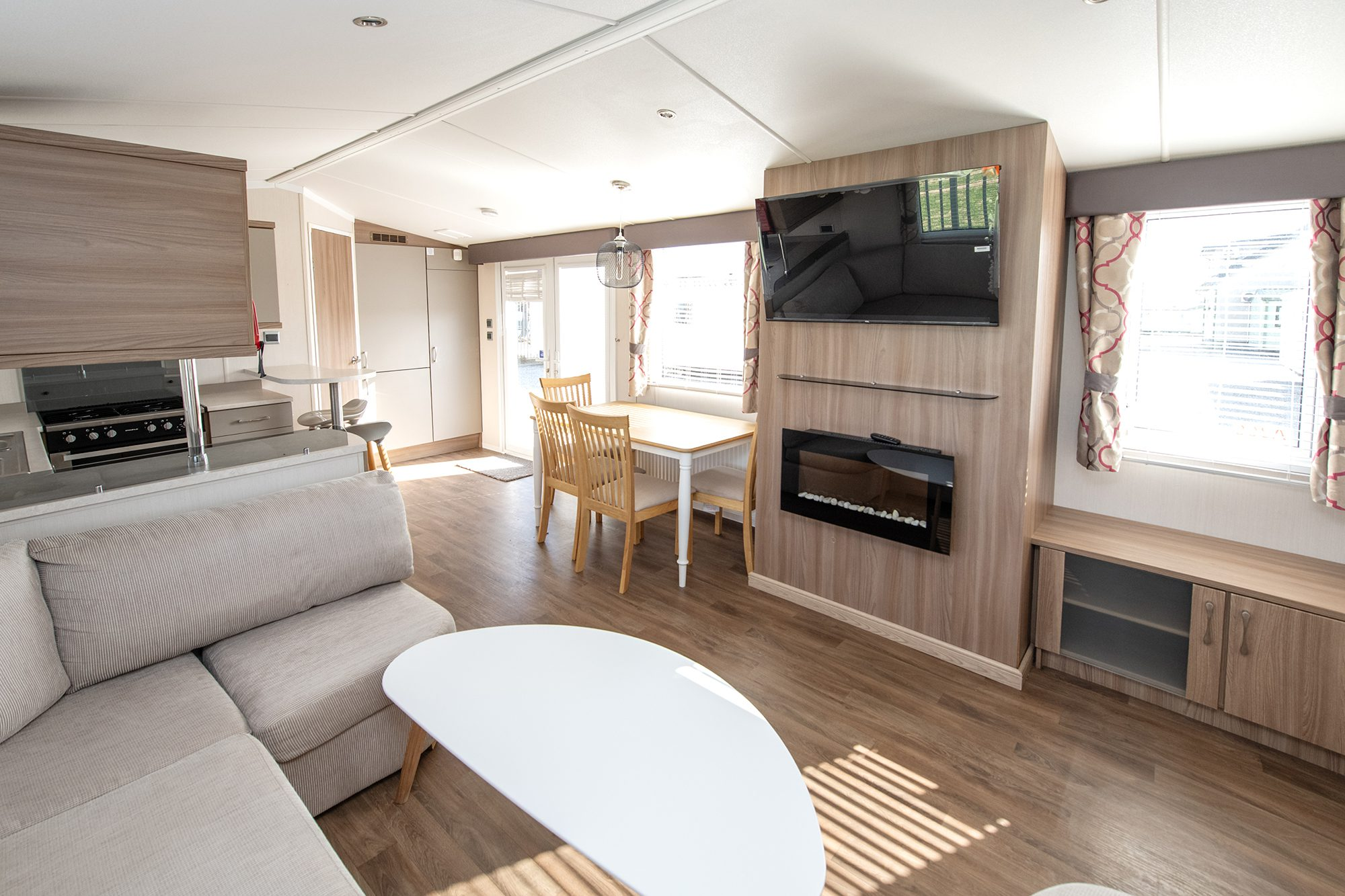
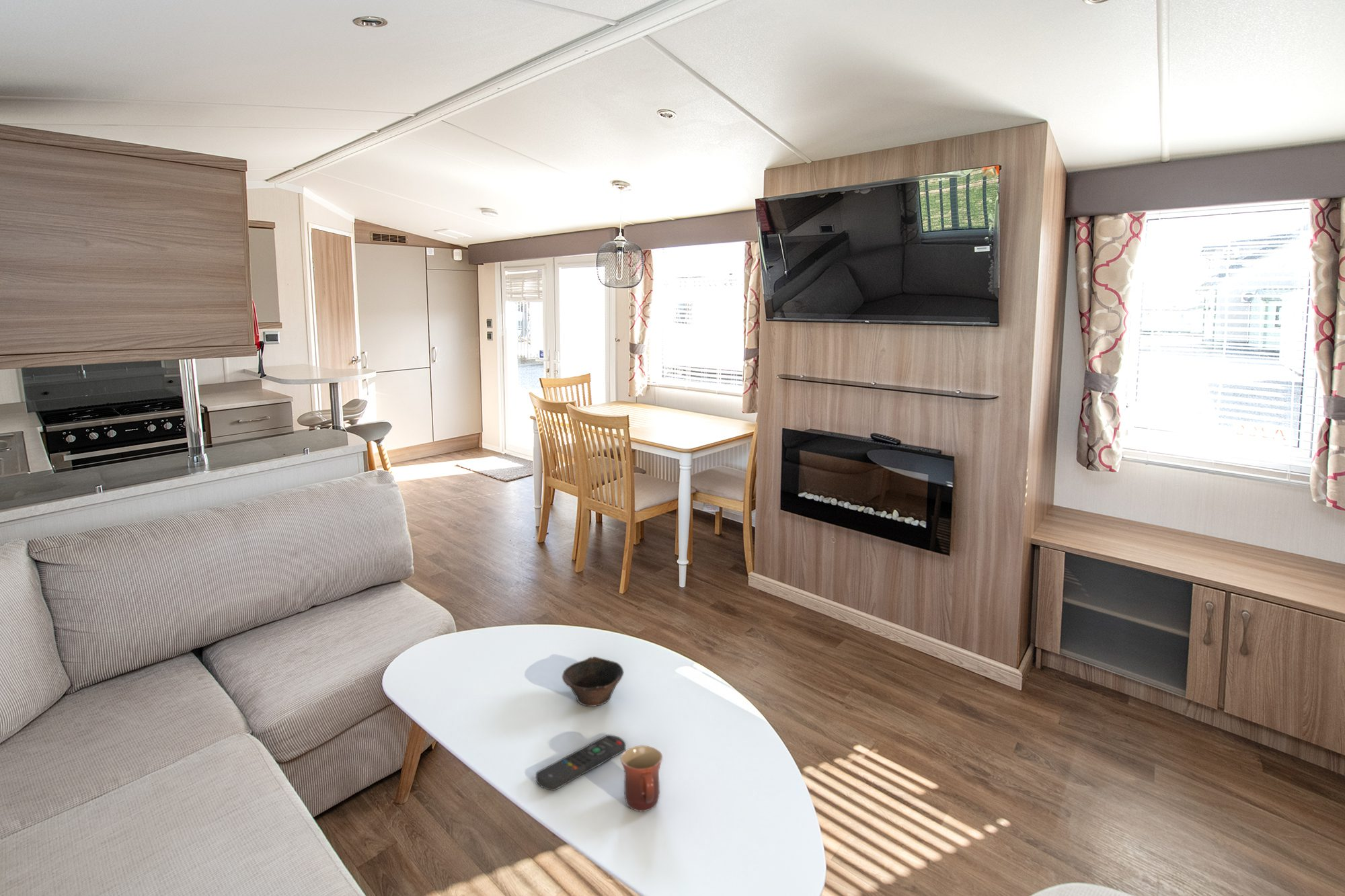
+ remote control [535,734,626,791]
+ mug [620,745,663,812]
+ bowl [562,656,624,707]
